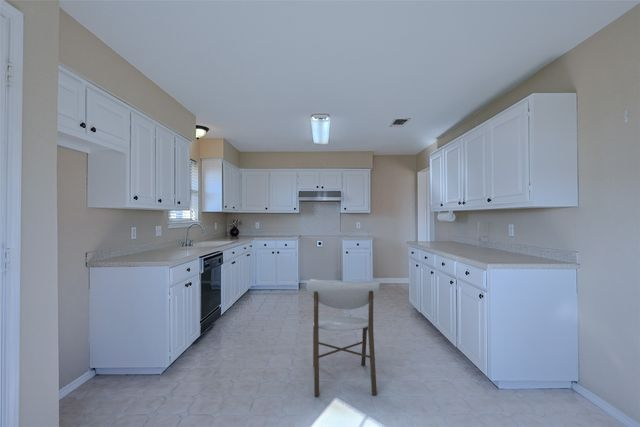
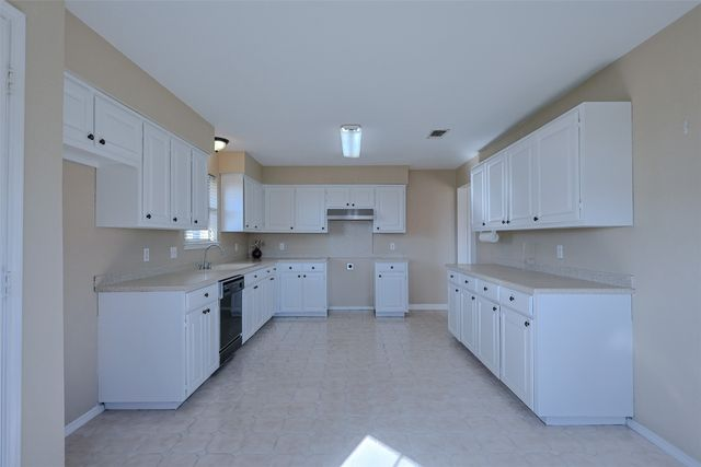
- dining chair [305,278,381,397]
